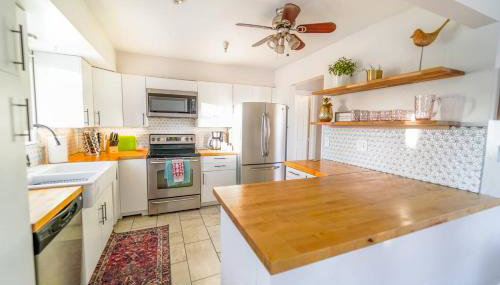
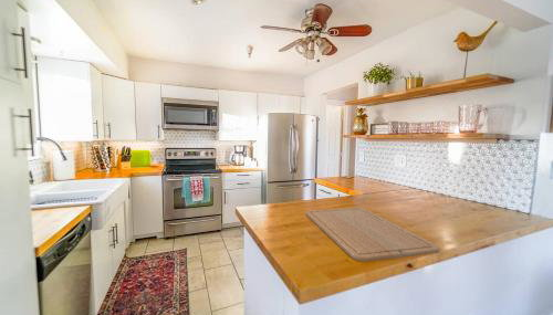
+ chopping board [305,207,441,262]
